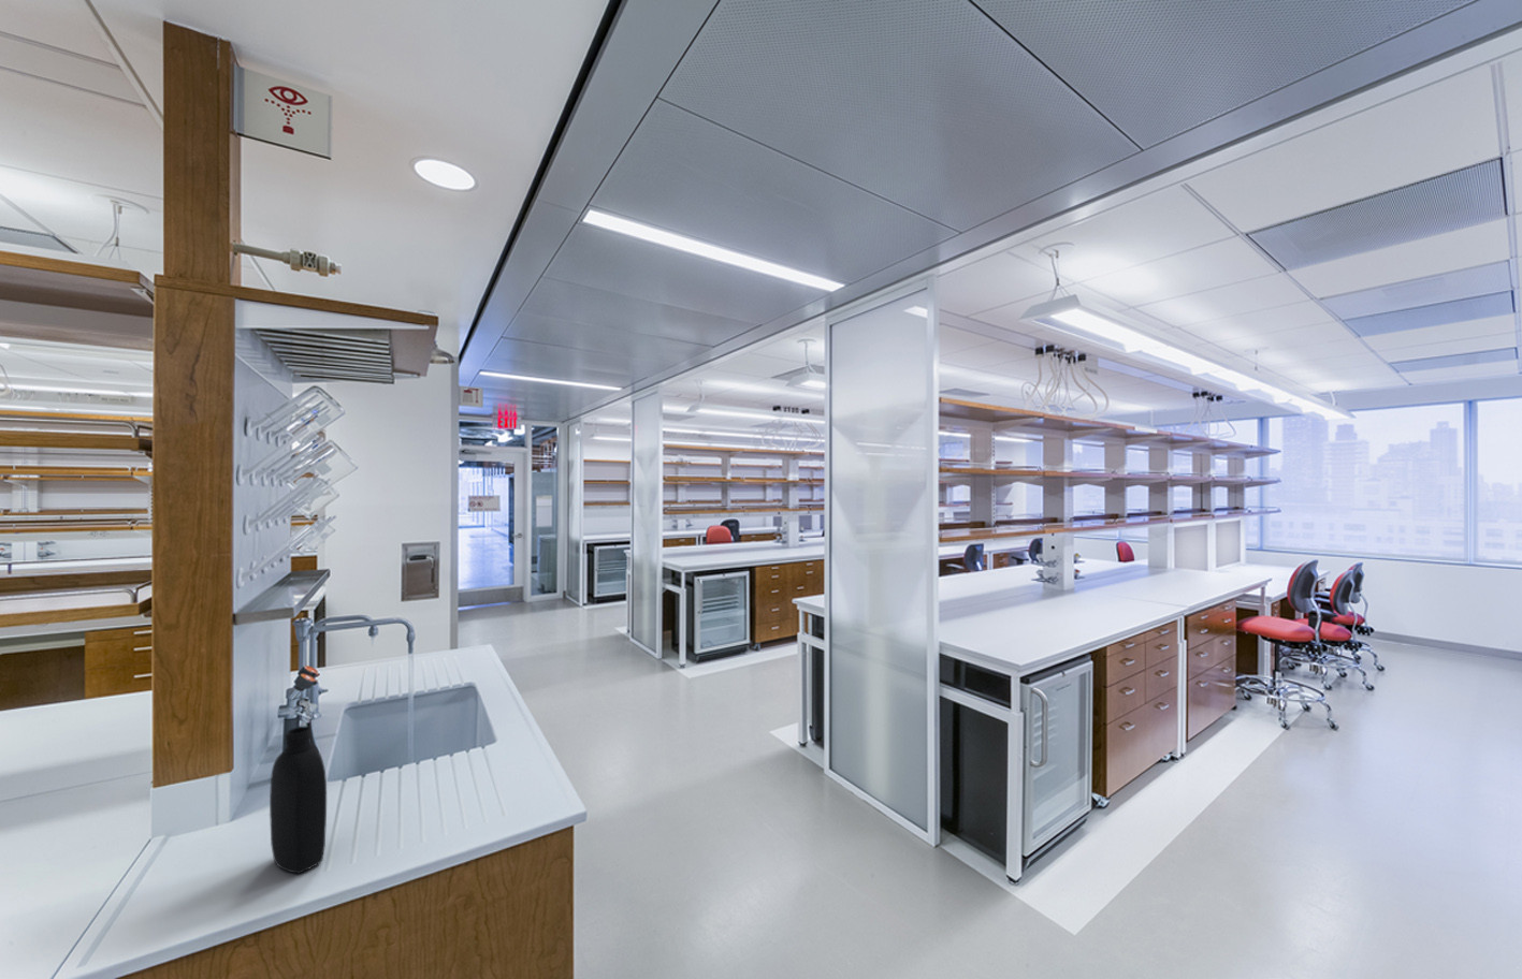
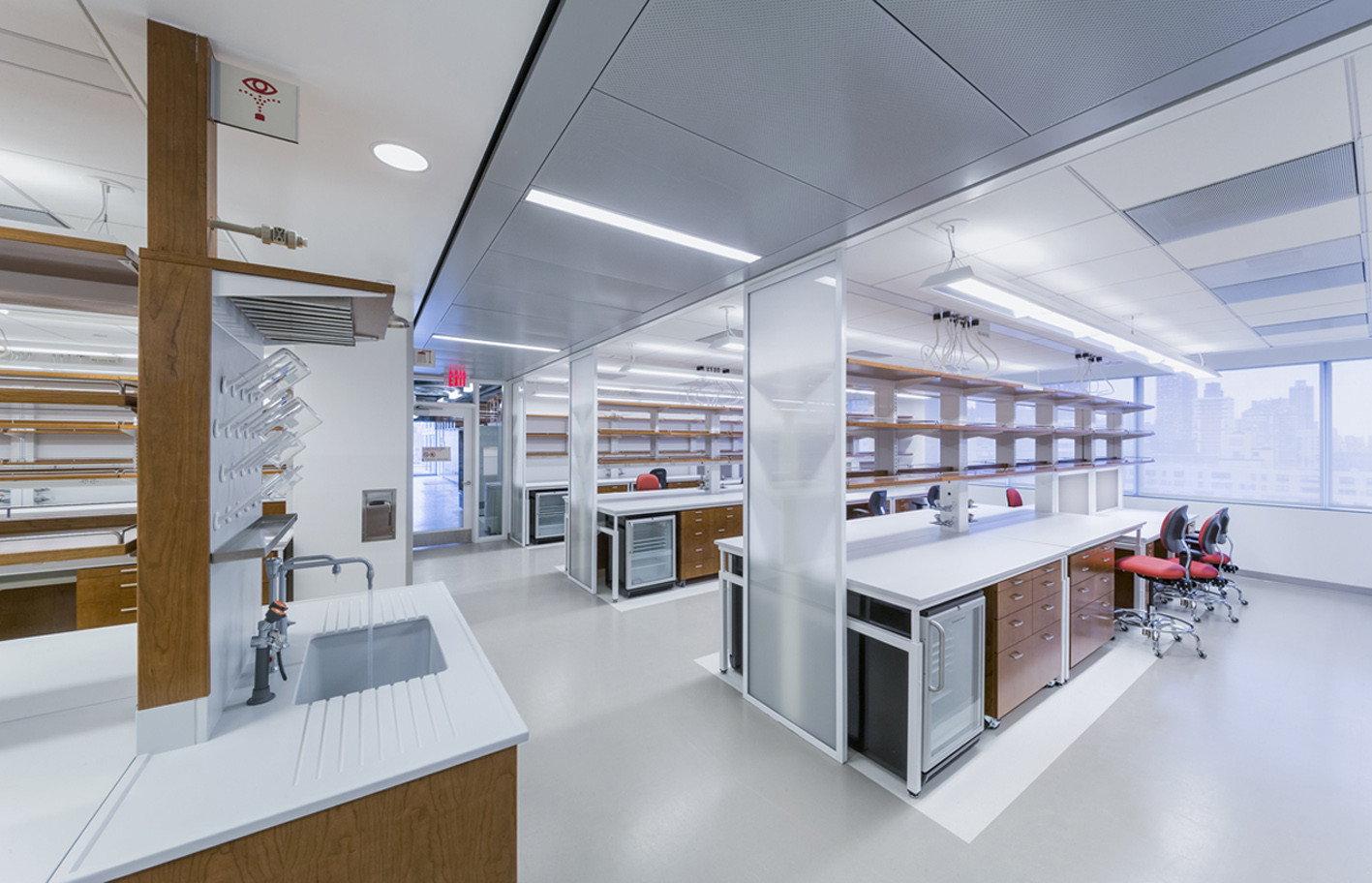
- bottle [268,725,327,875]
